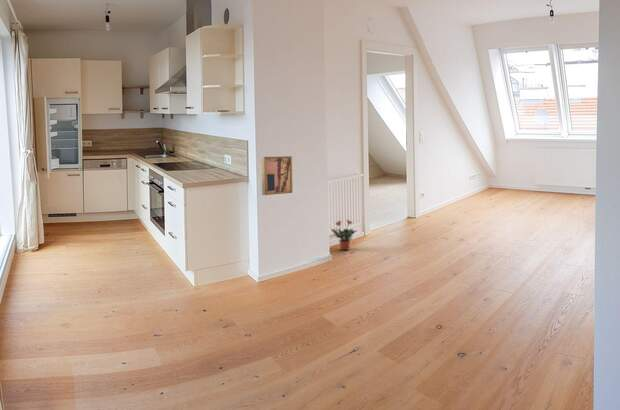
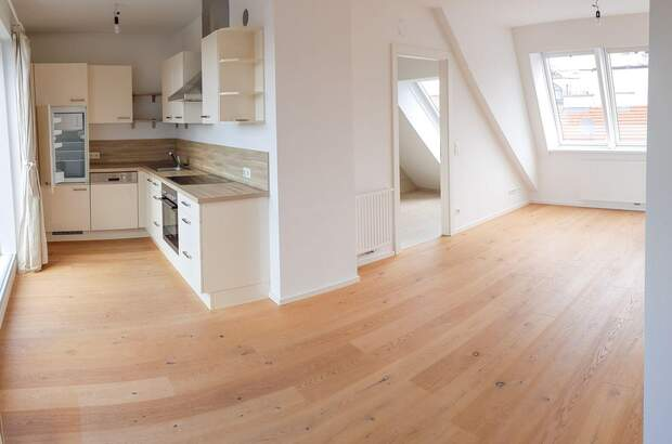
- wall art [260,155,293,196]
- potted plant [330,219,359,251]
